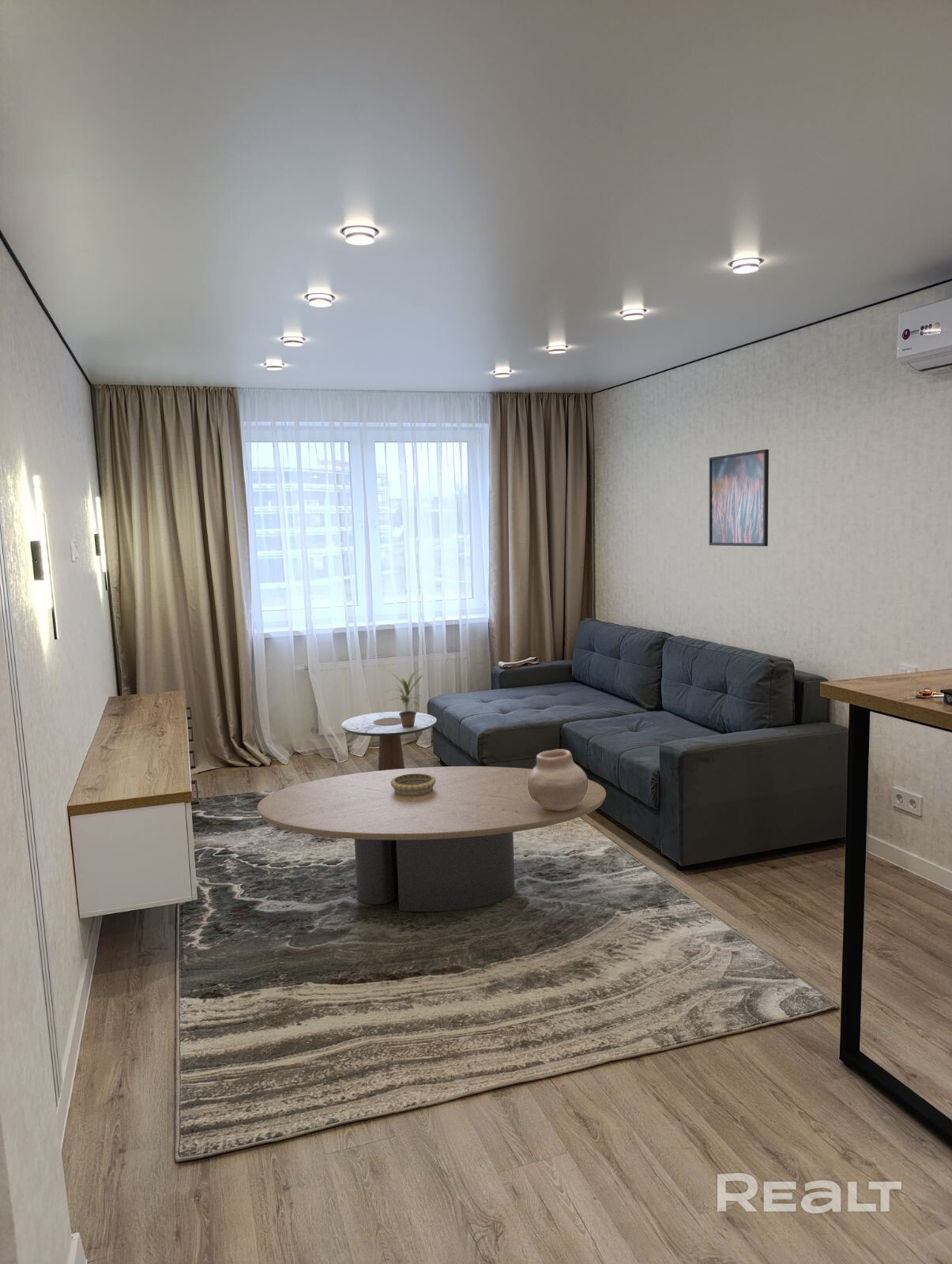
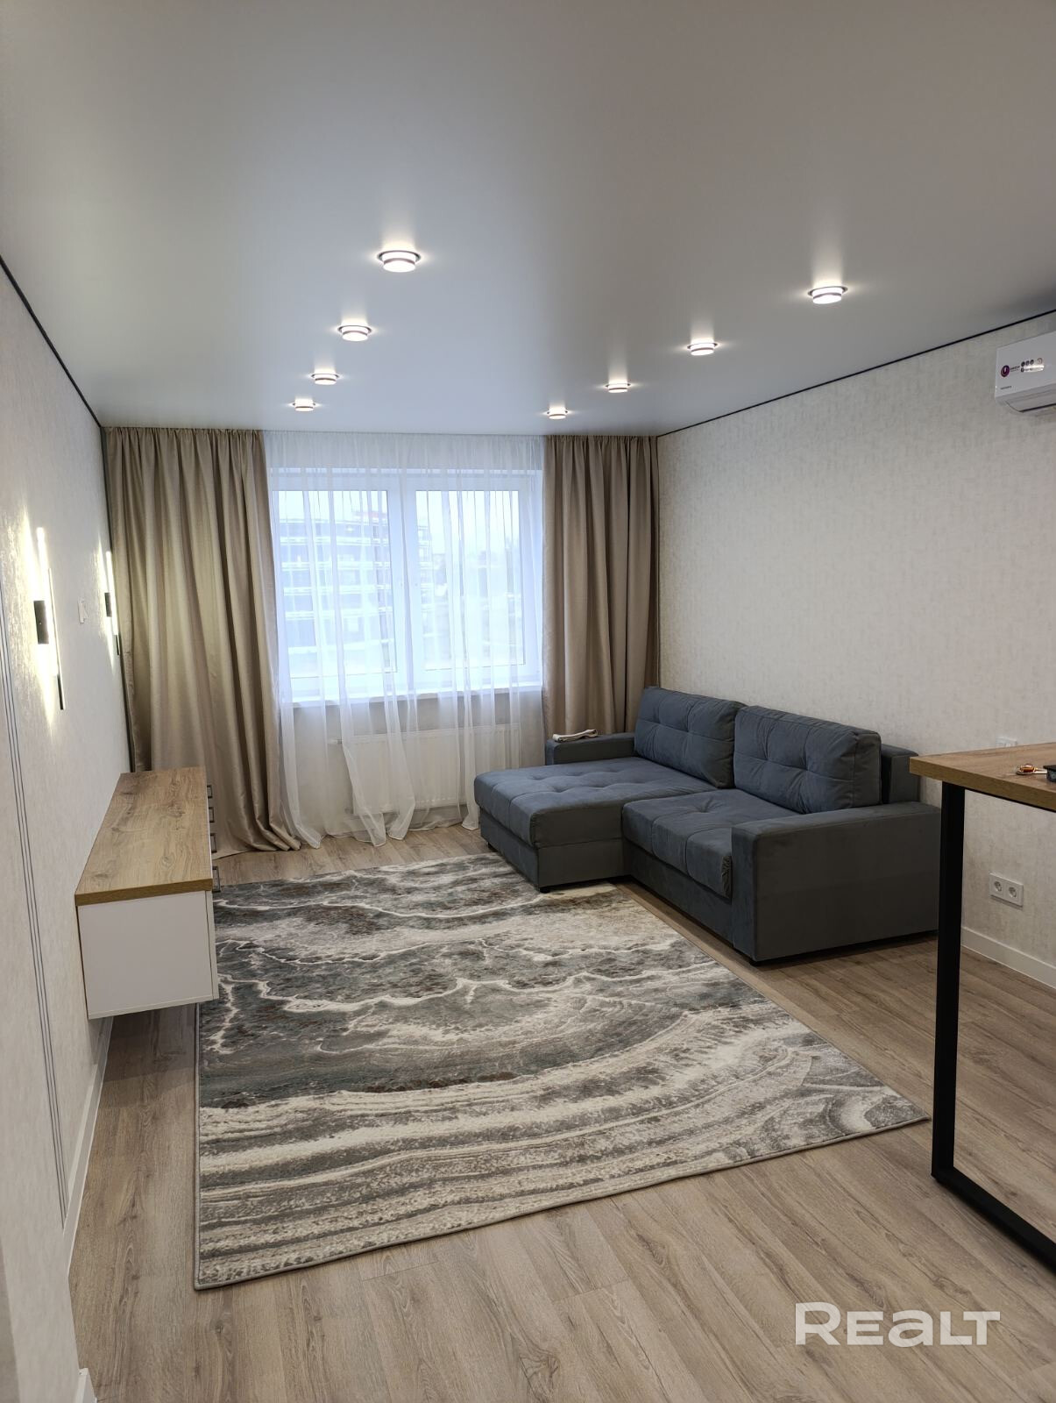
- side table [341,711,438,771]
- coffee table [257,766,607,912]
- potted plant [384,668,425,728]
- vase [528,748,589,811]
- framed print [709,449,770,547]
- decorative bowl [390,773,435,796]
